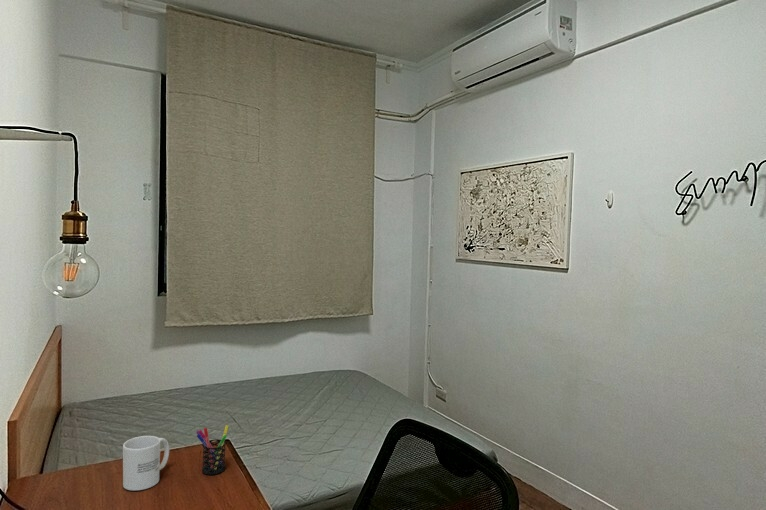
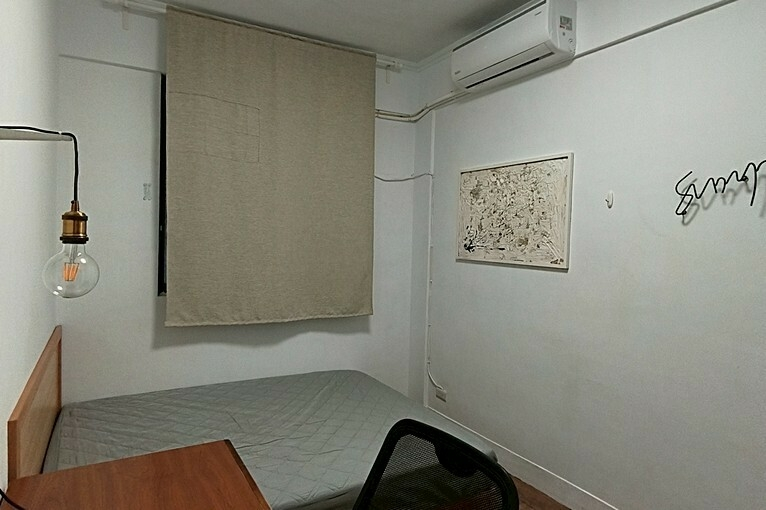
- pen holder [195,424,229,476]
- mug [122,435,170,491]
